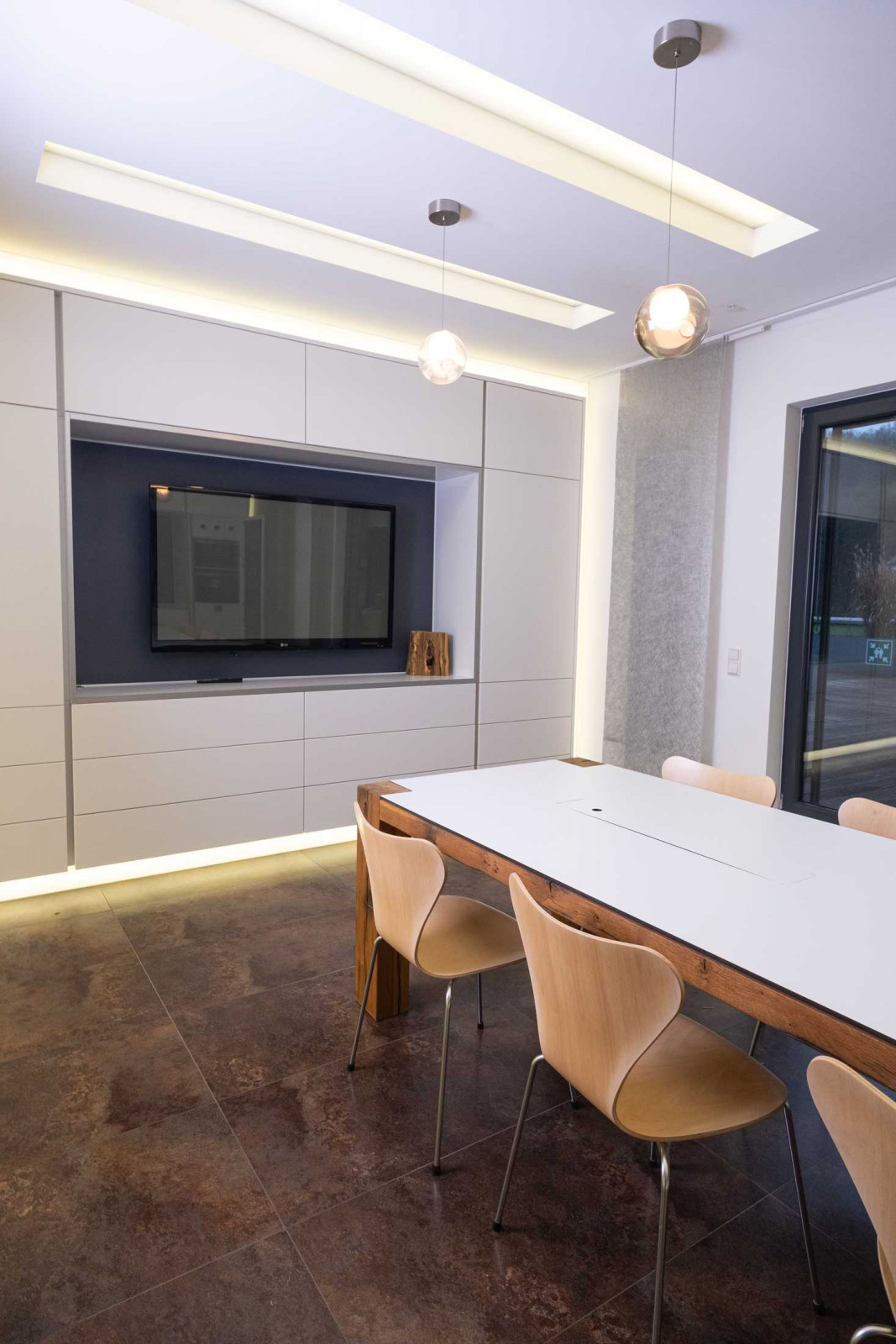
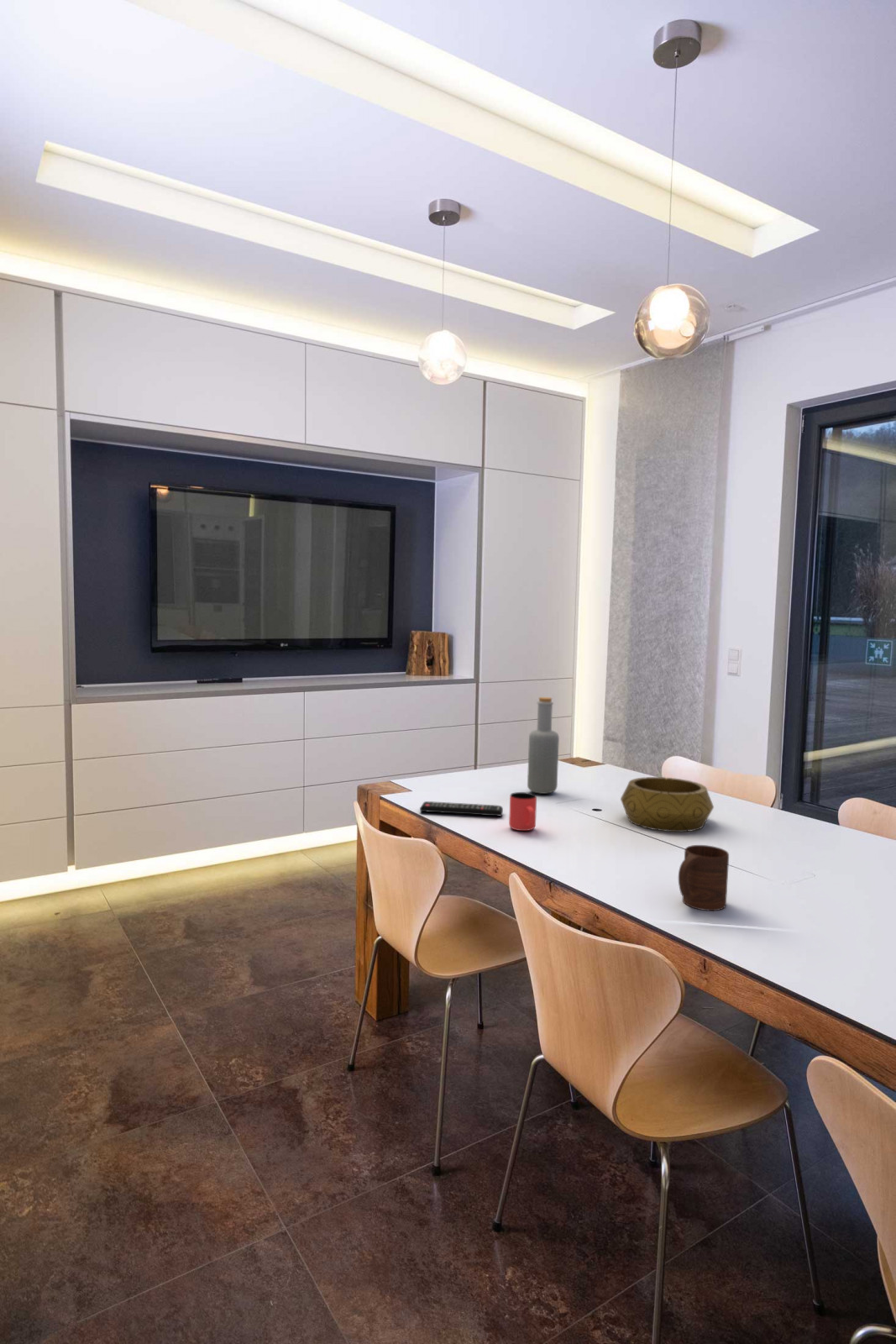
+ bottle [527,696,560,795]
+ decorative bowl [620,776,715,832]
+ remote control [419,801,504,817]
+ cup [508,791,537,832]
+ cup [678,844,730,911]
